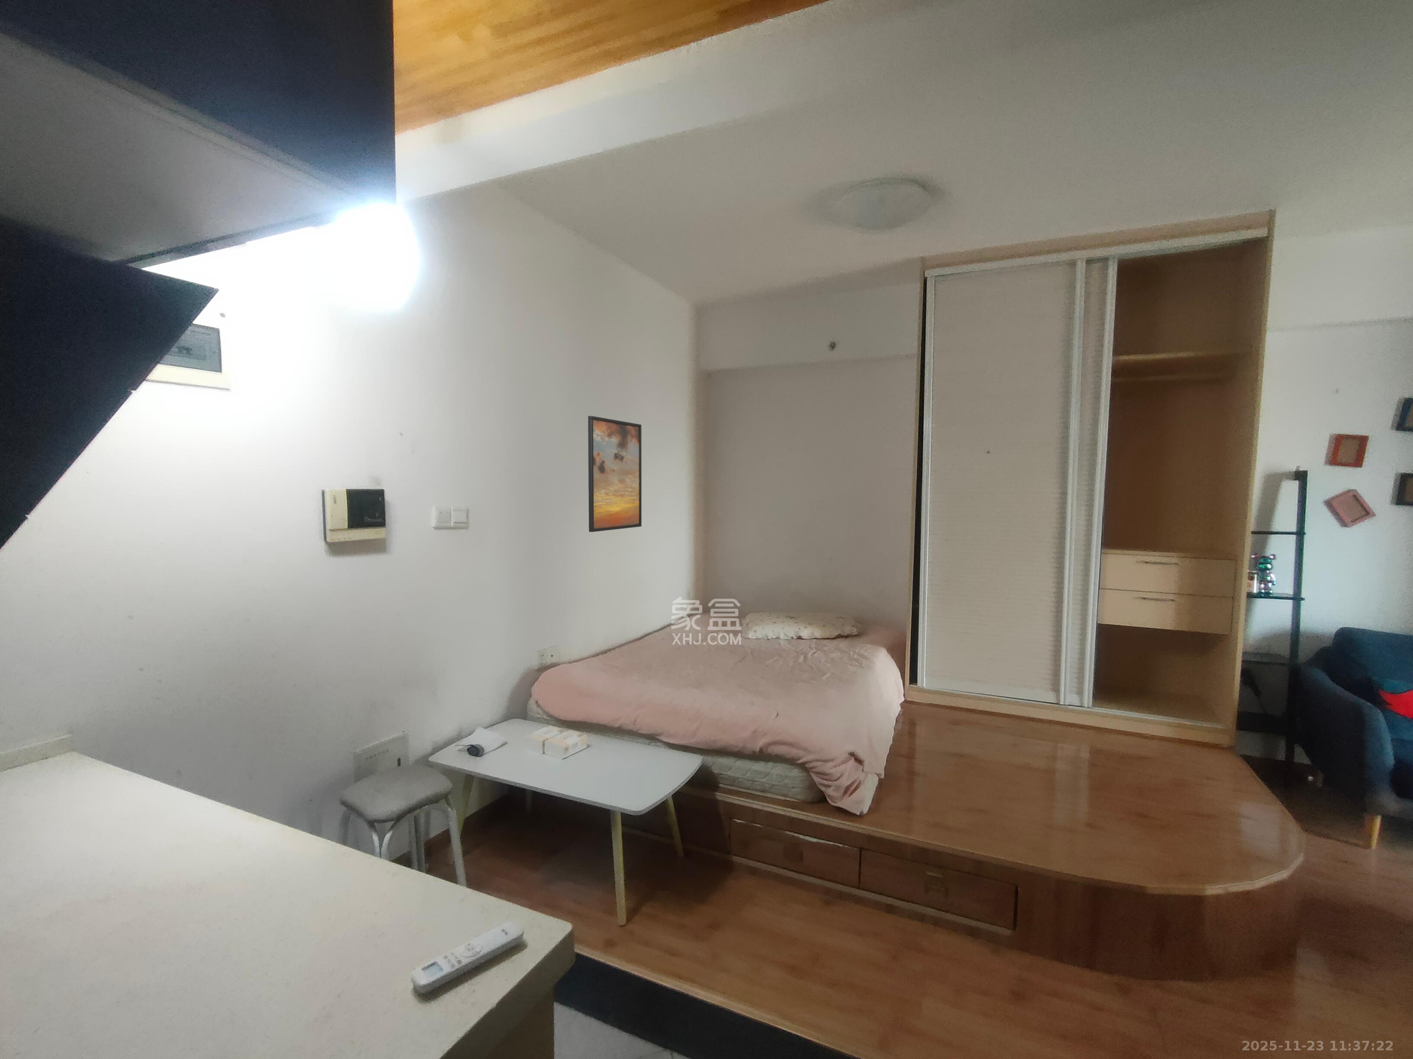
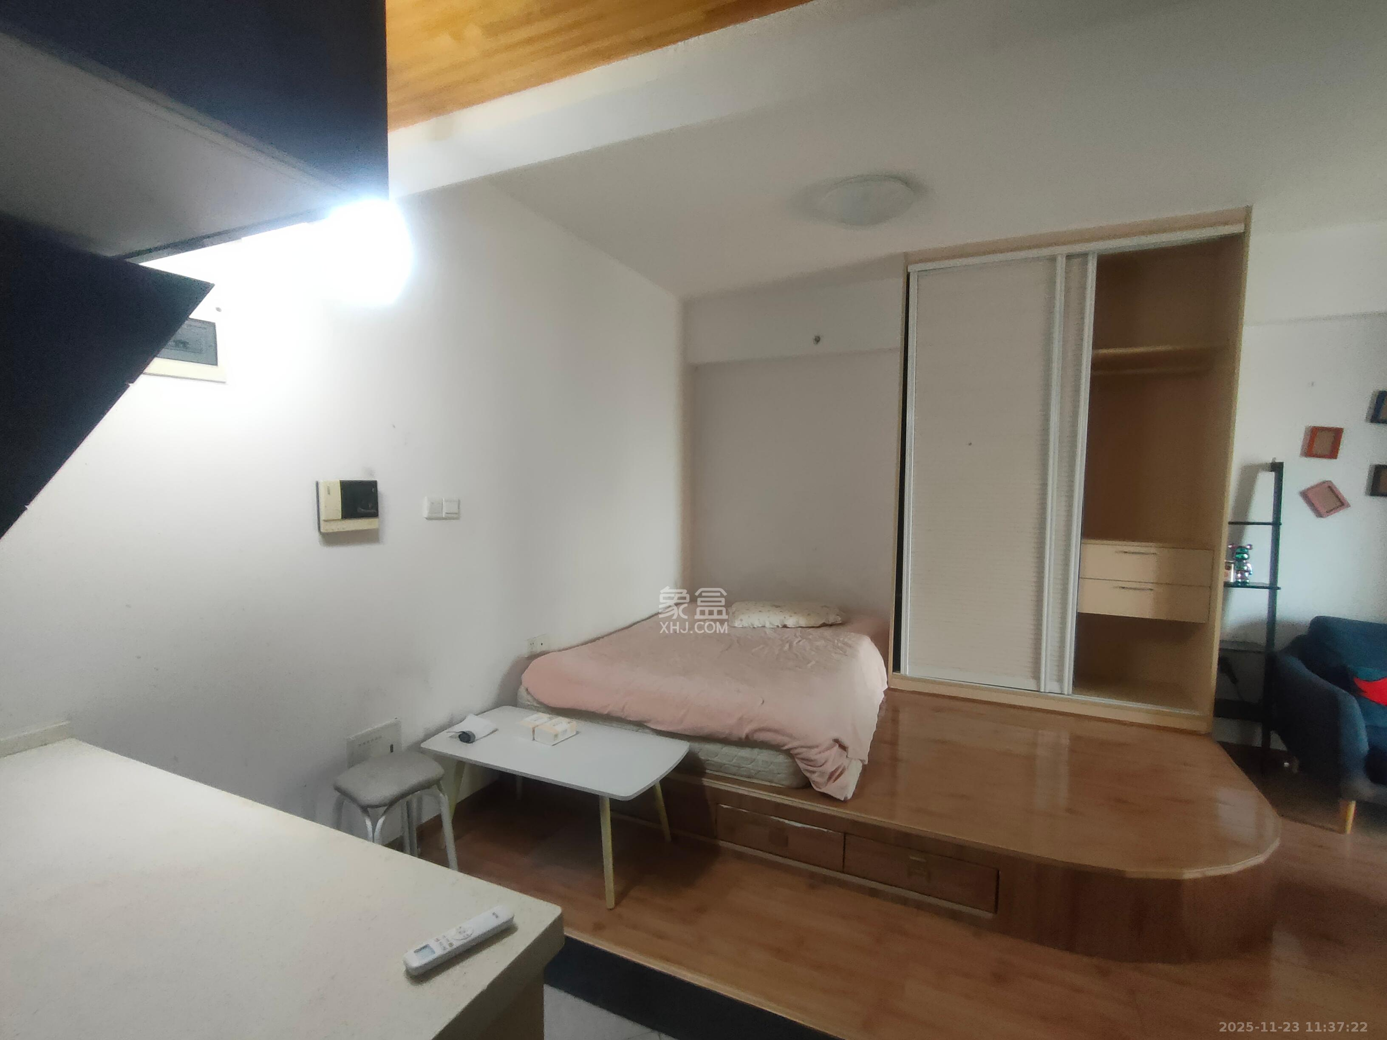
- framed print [587,415,642,533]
